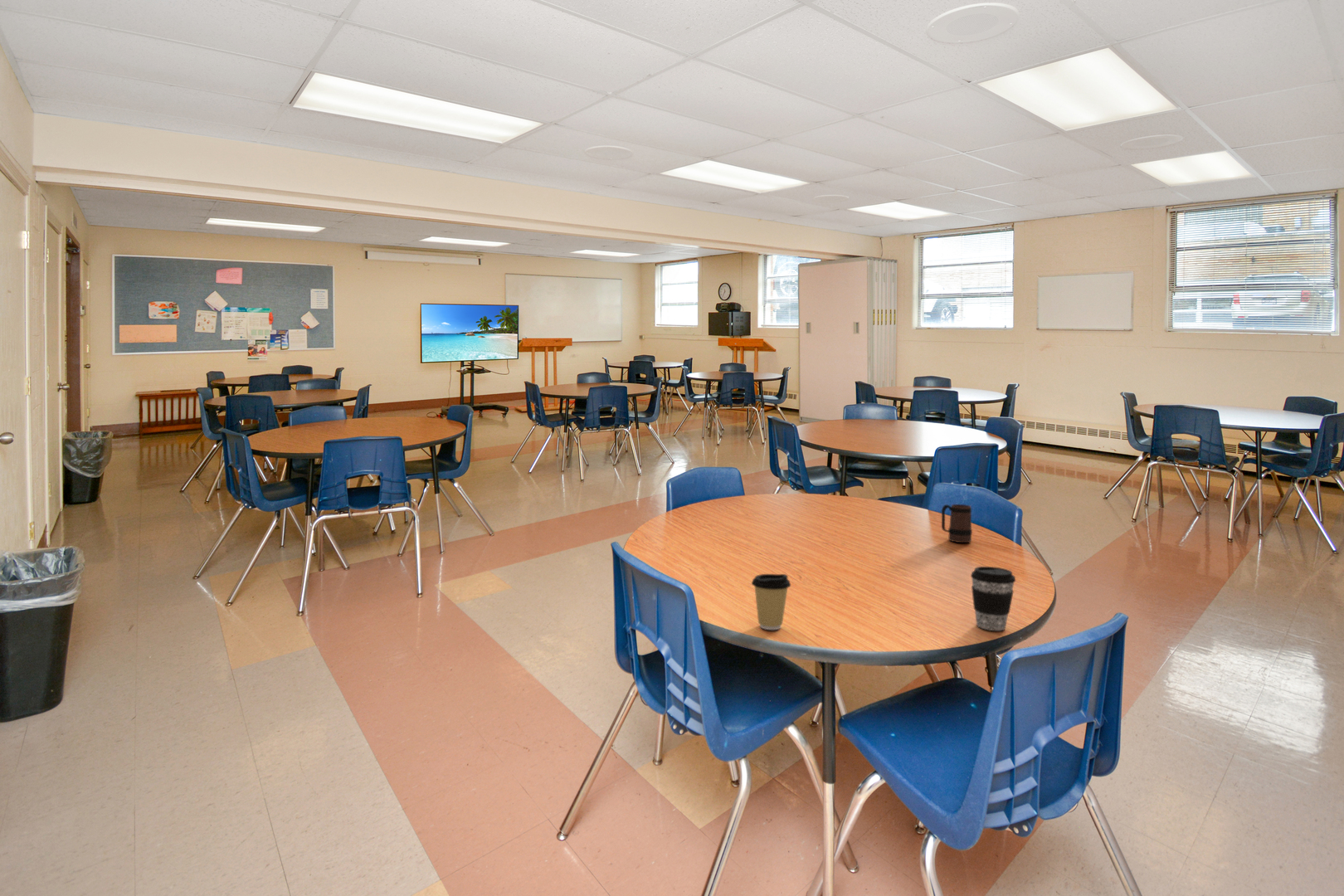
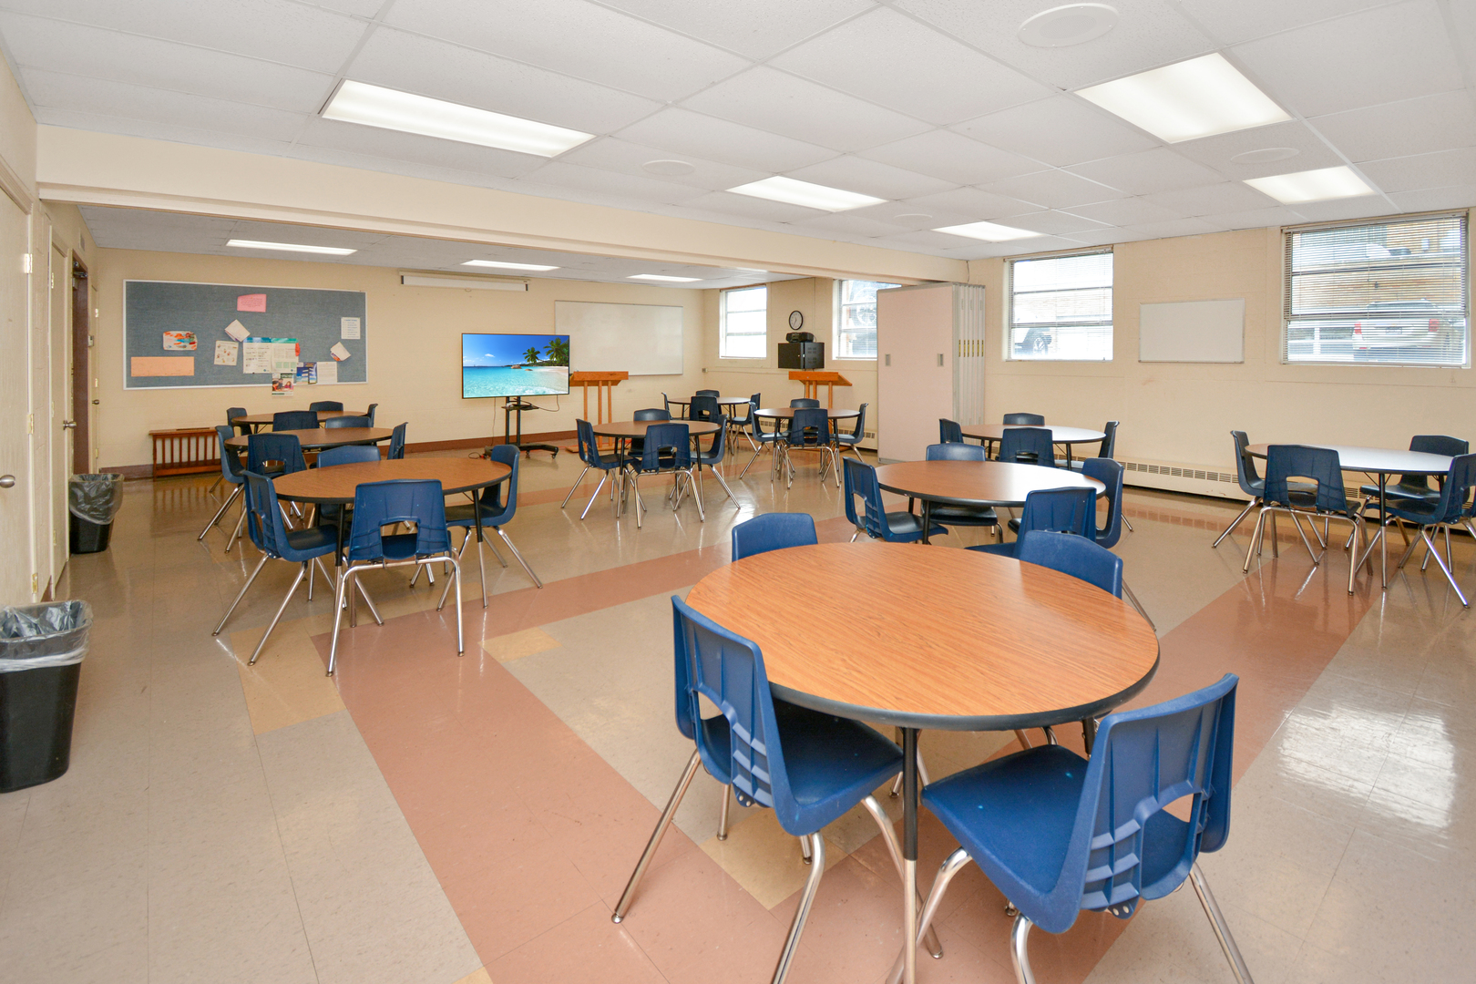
- mug [941,504,973,543]
- coffee cup [751,573,791,631]
- coffee cup [970,566,1016,631]
